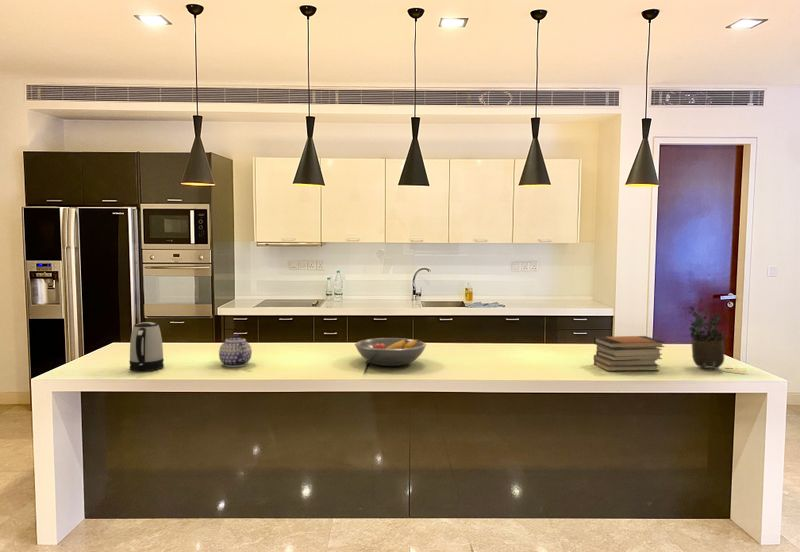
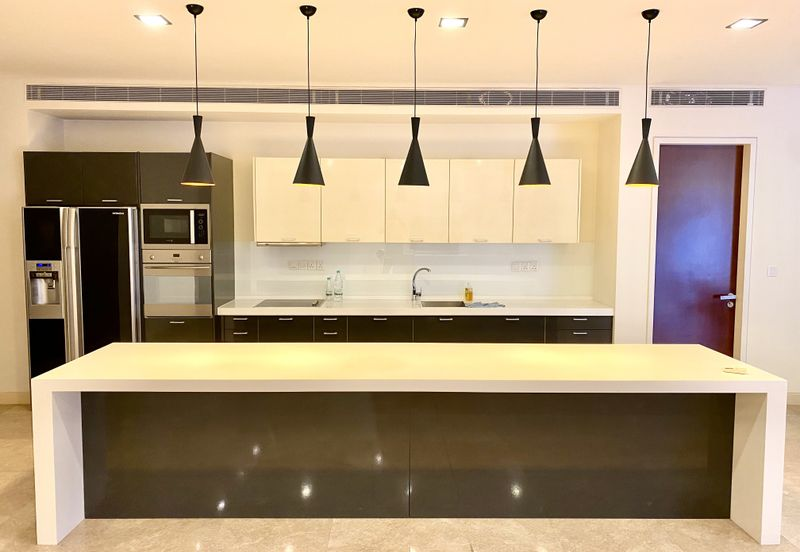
- book stack [593,335,666,372]
- fruit bowl [354,337,427,367]
- kettle [128,321,165,372]
- potted plant [682,297,729,370]
- teapot [218,333,253,368]
